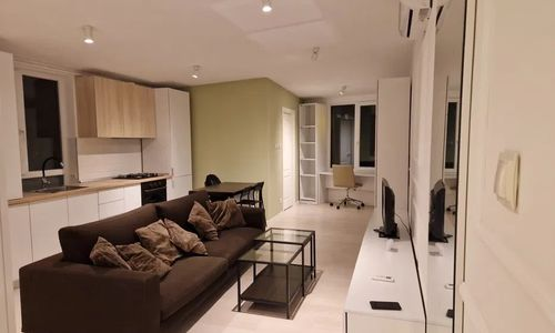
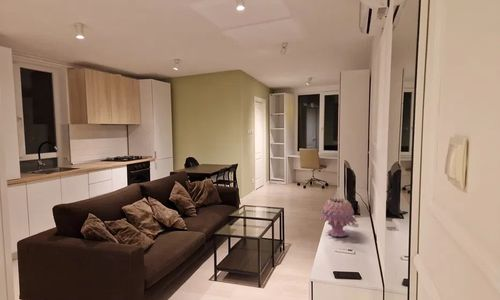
+ decorative vase [319,197,358,238]
